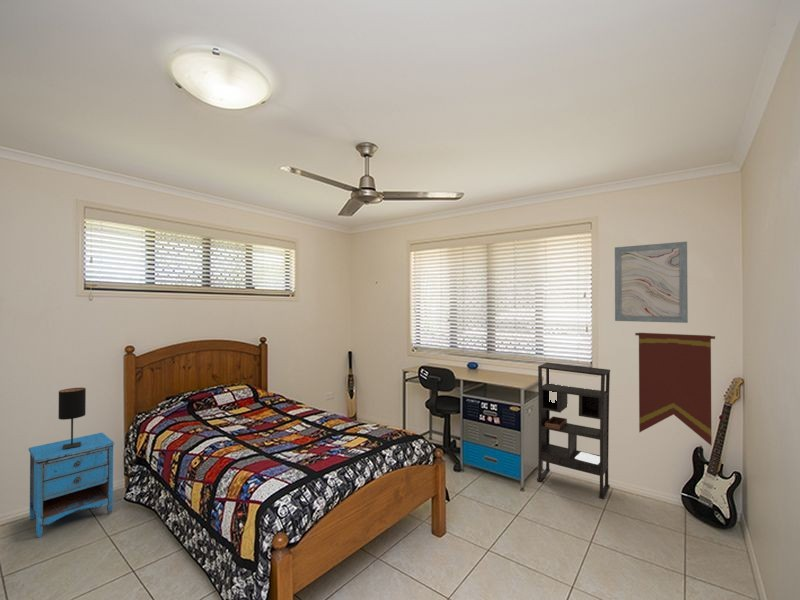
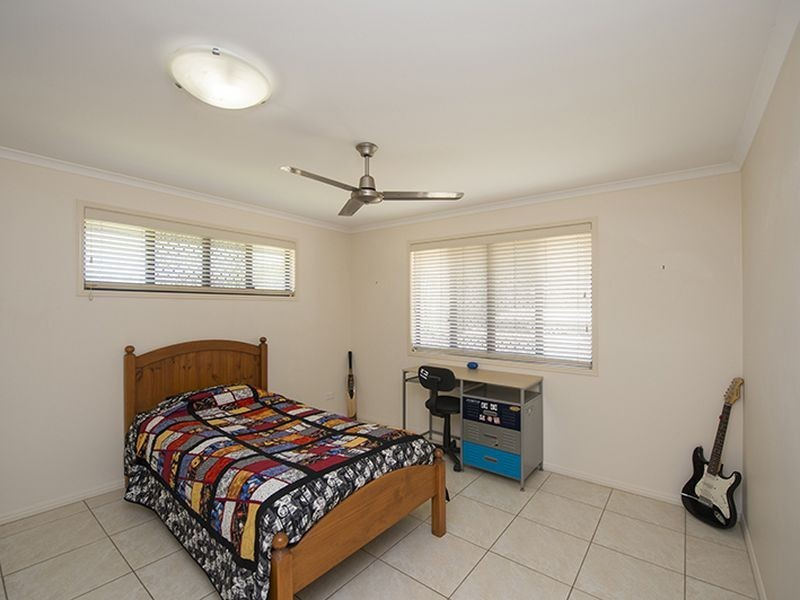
- nightstand [28,432,115,539]
- pennant [634,332,716,446]
- bookshelf [536,362,611,500]
- table lamp [58,386,87,449]
- wall art [614,241,689,324]
